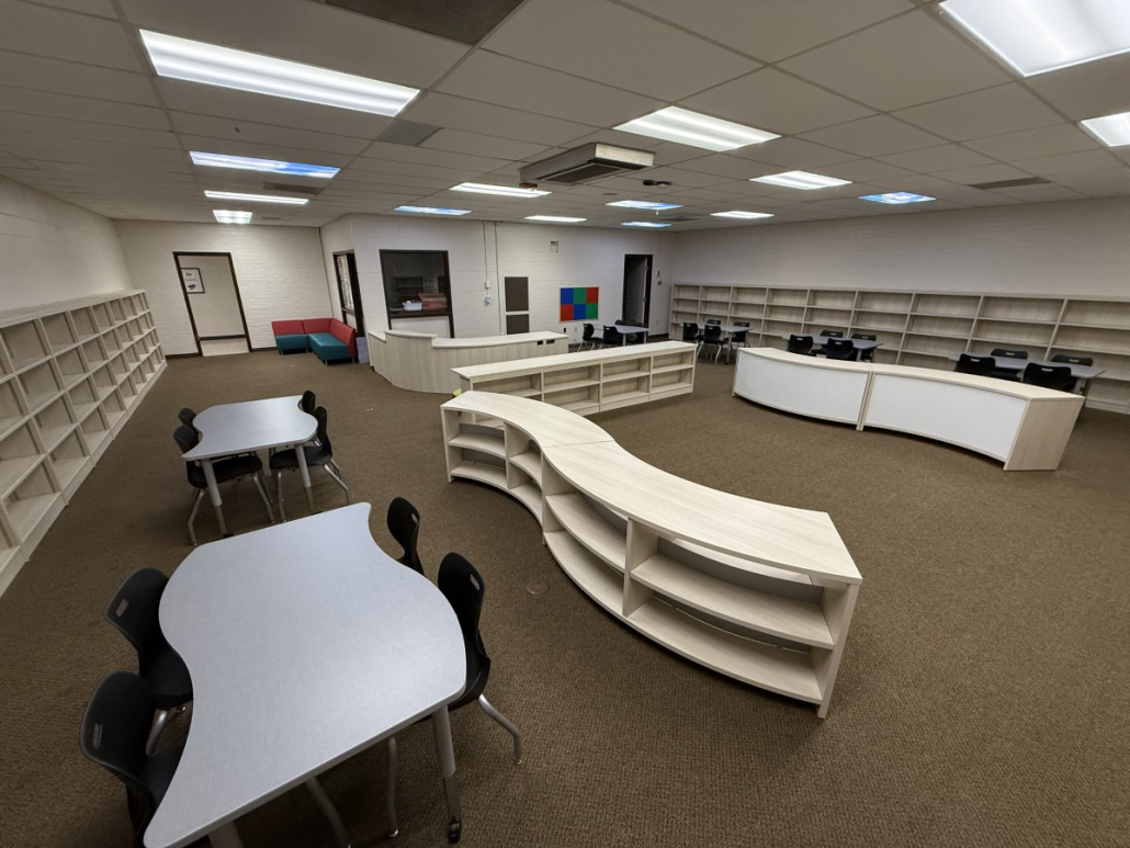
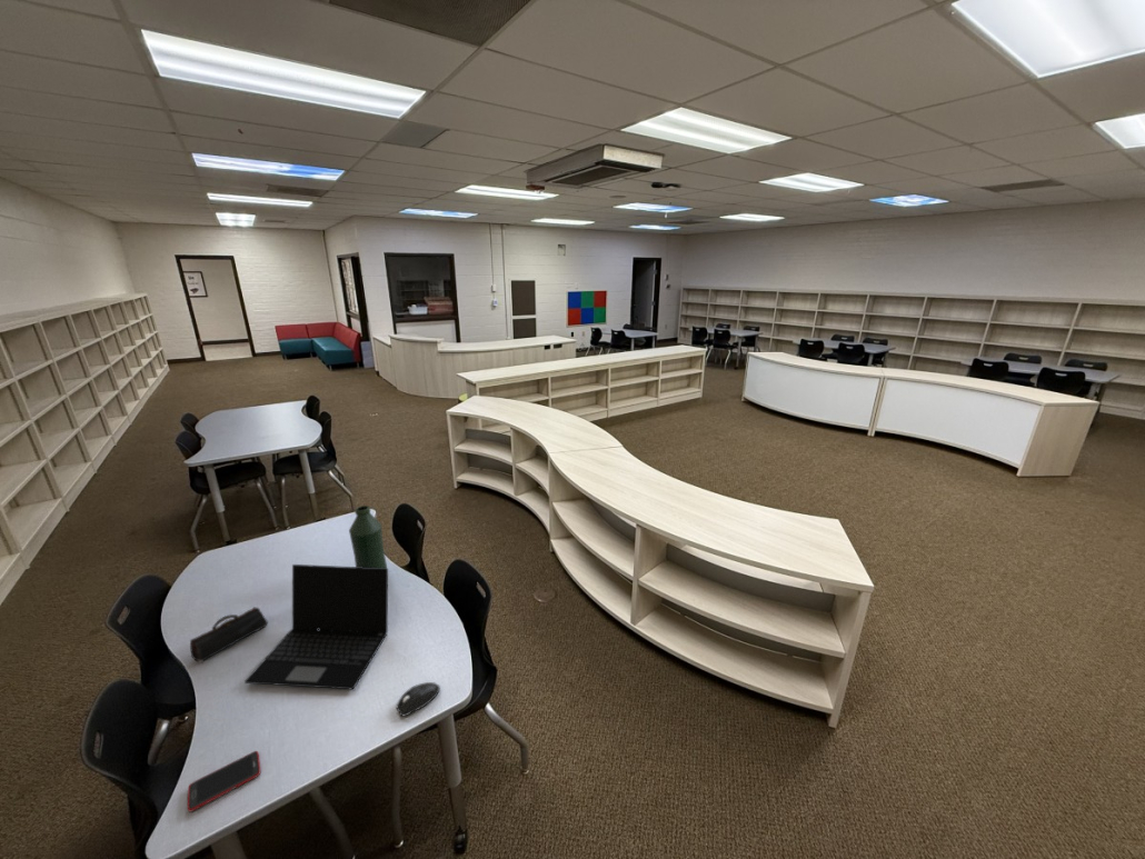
+ mouse [396,681,441,717]
+ cell phone [187,750,261,813]
+ laptop [243,563,389,690]
+ pencil case [189,606,269,662]
+ bottle [348,505,388,568]
